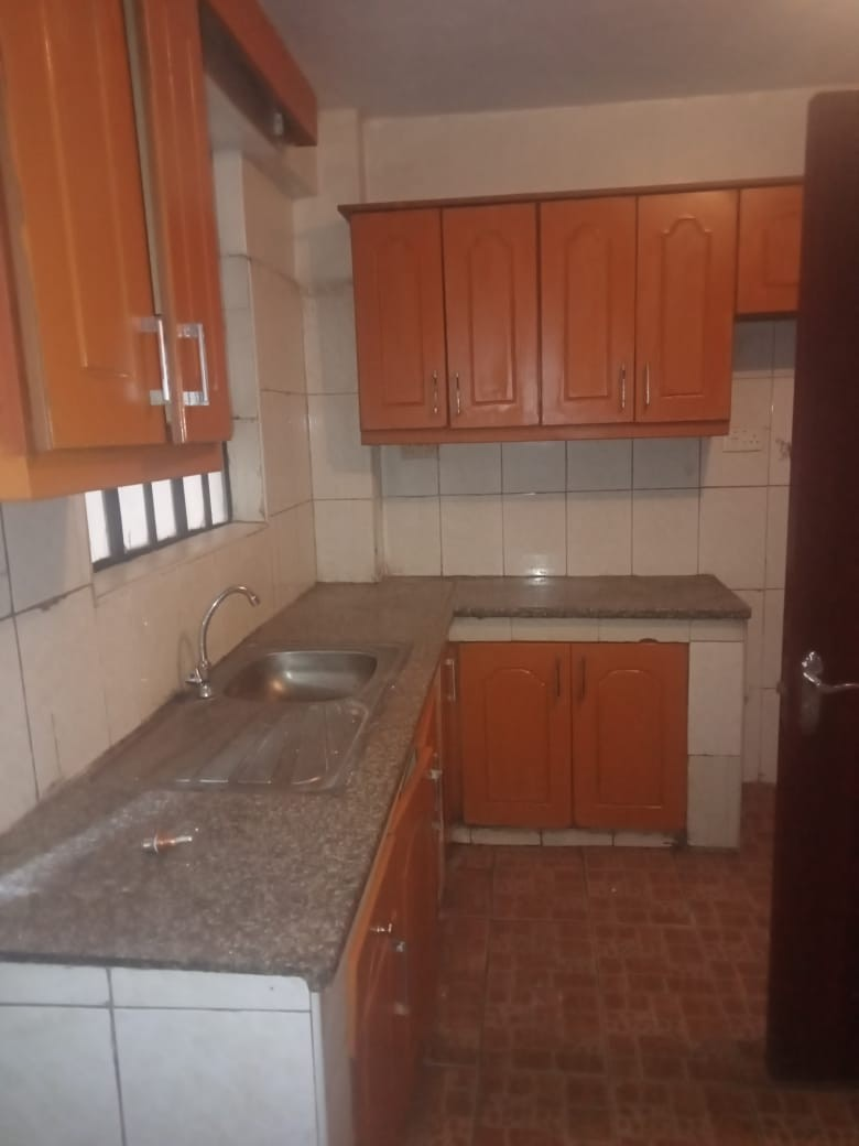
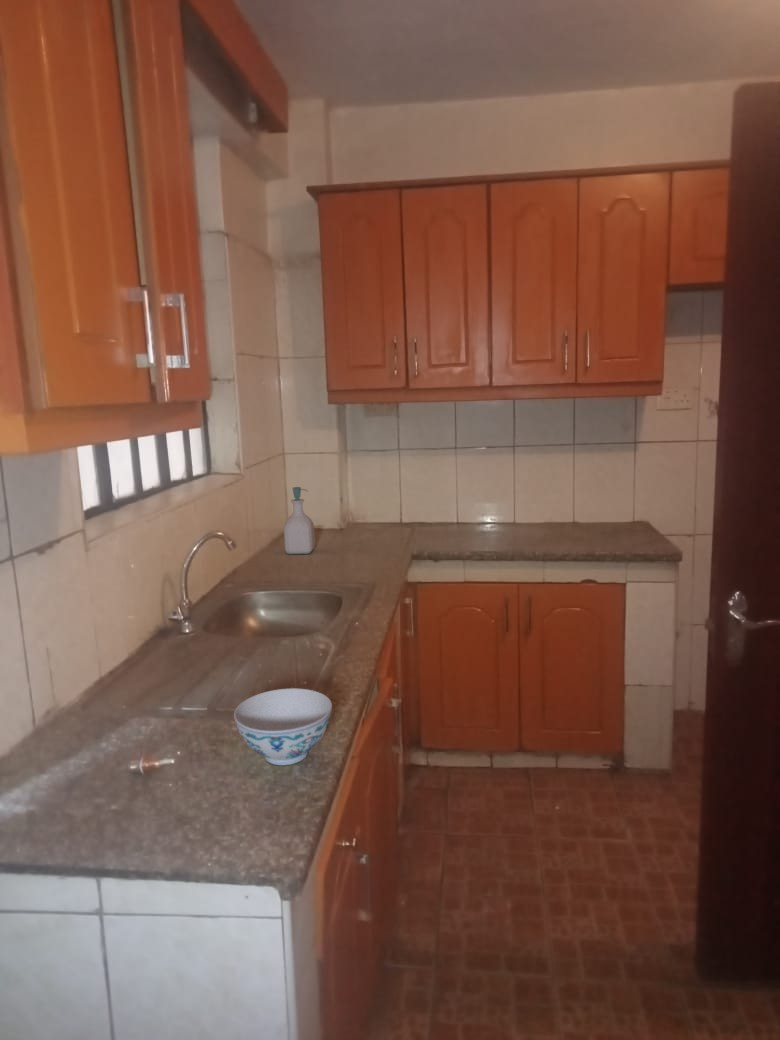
+ chinaware [233,687,333,766]
+ soap bottle [283,486,316,555]
